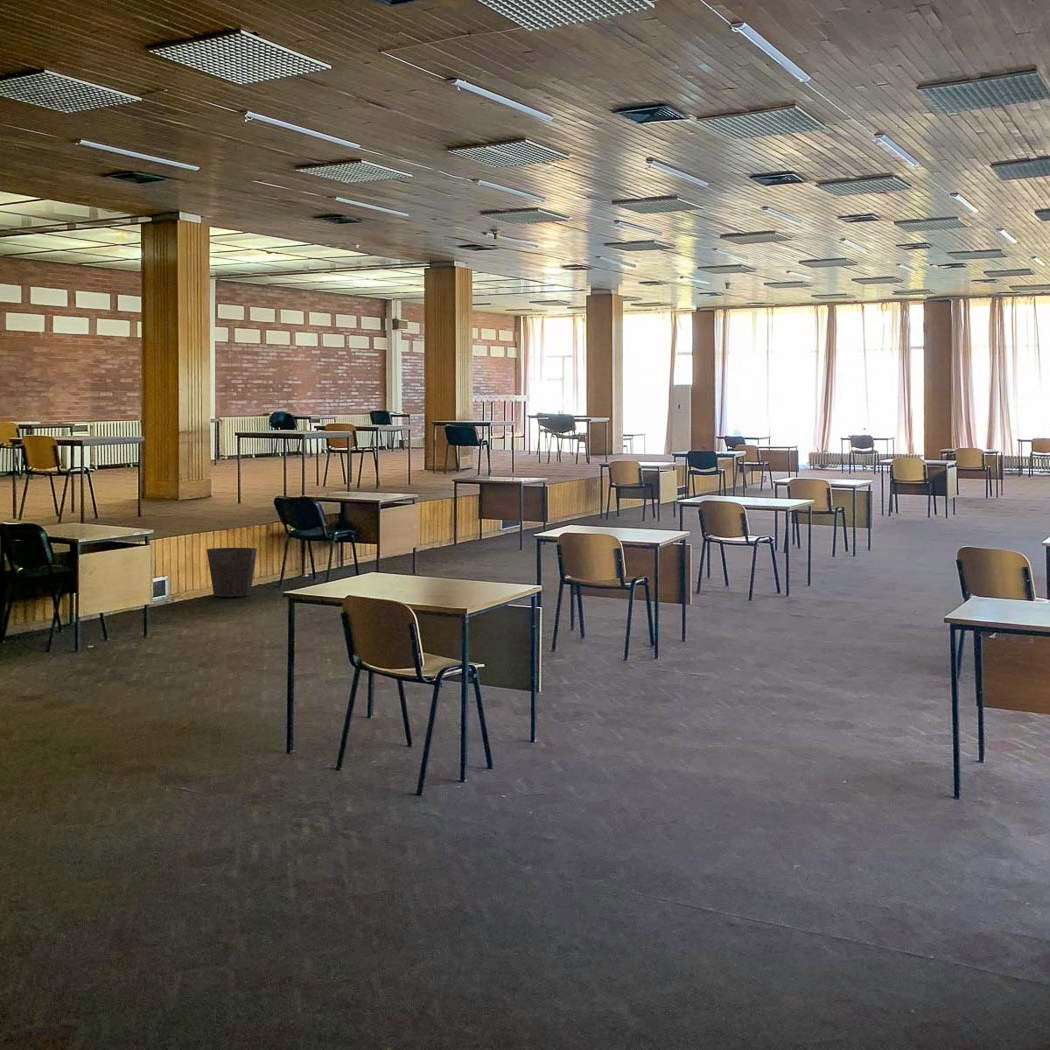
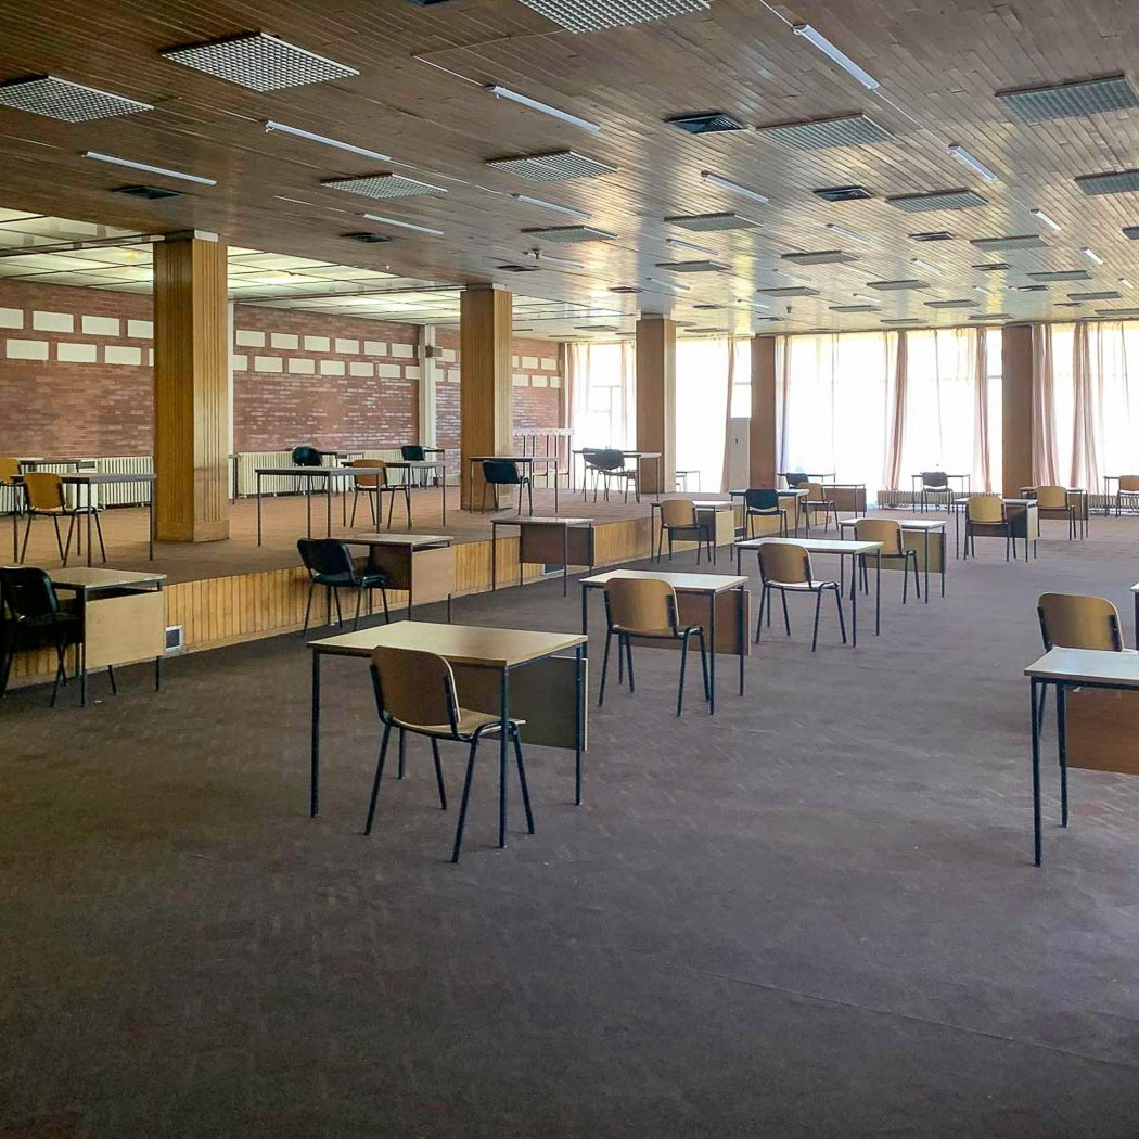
- waste bin [206,547,258,598]
